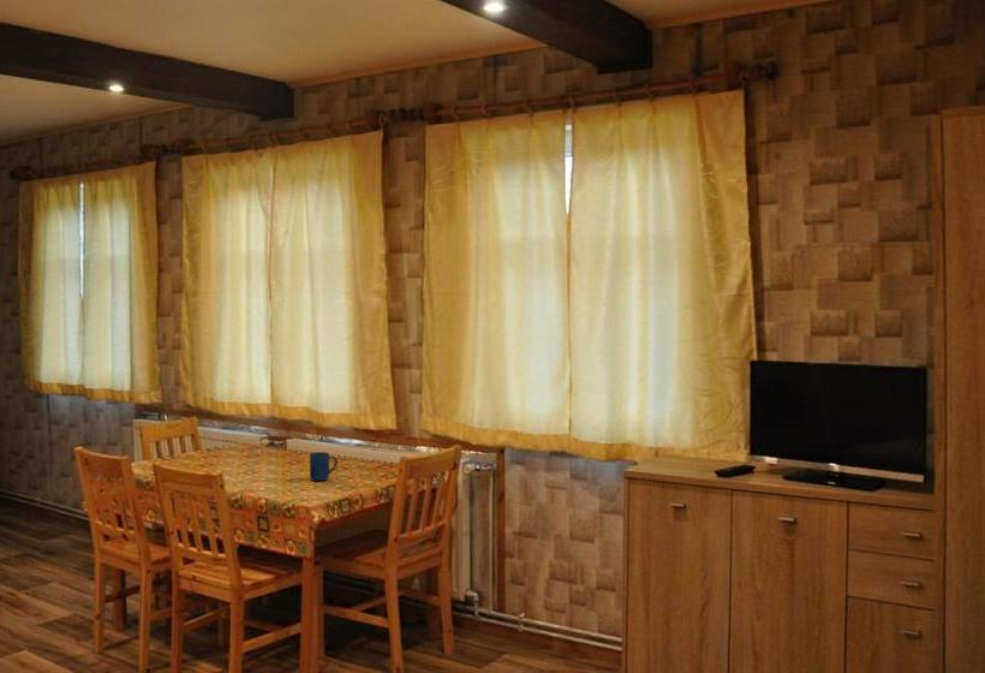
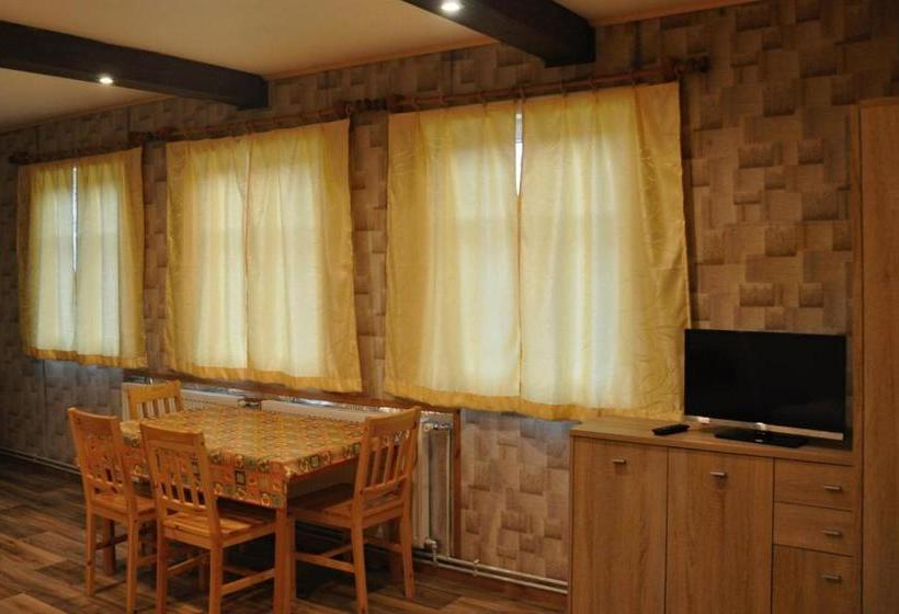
- mug [309,451,339,482]
